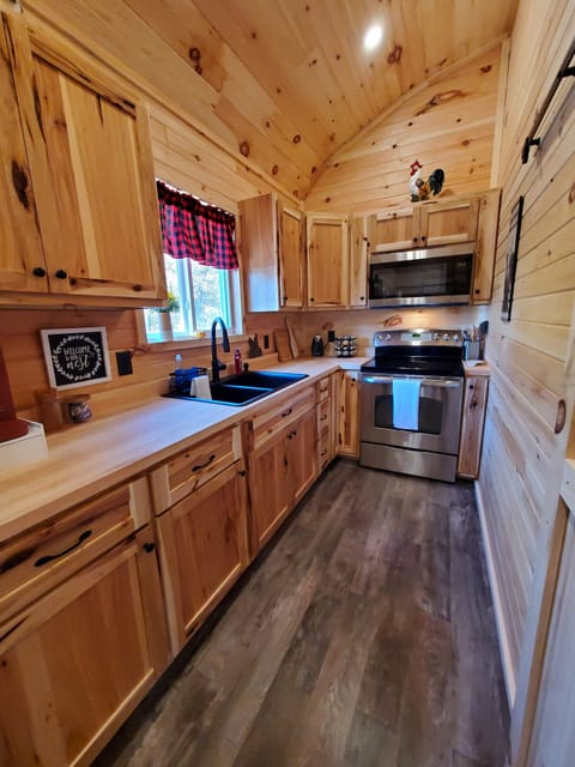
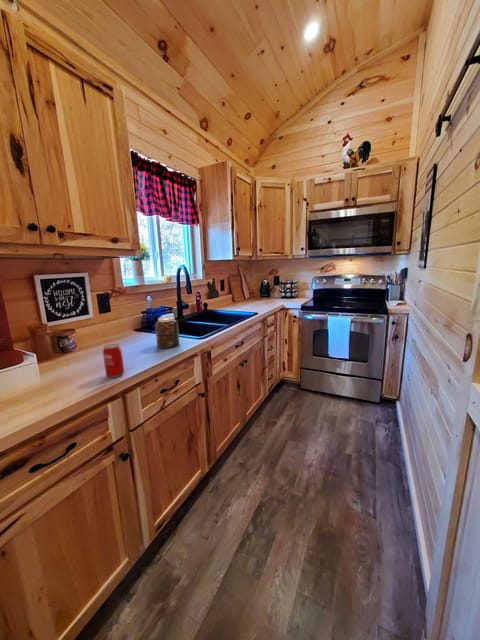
+ beverage can [102,343,125,378]
+ jar [154,315,180,349]
